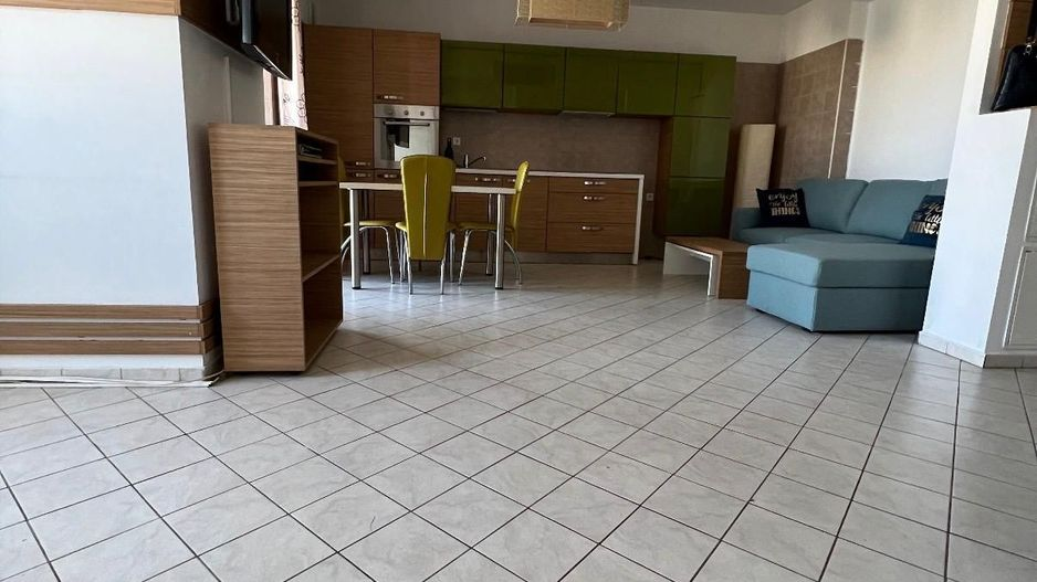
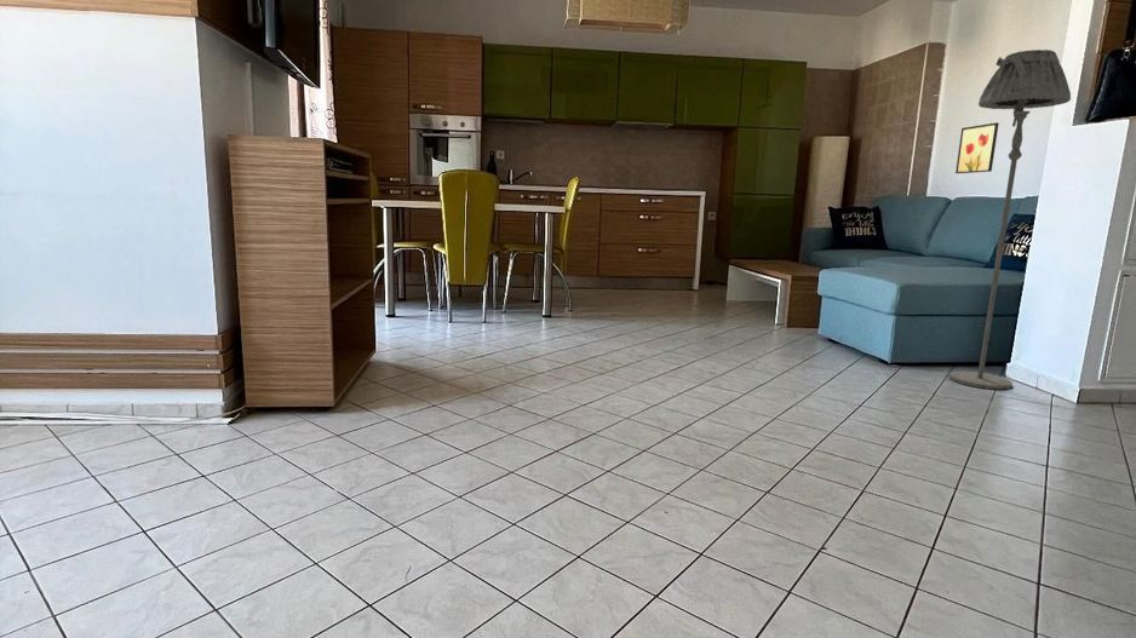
+ floor lamp [947,48,1072,391]
+ wall art [954,121,999,174]
